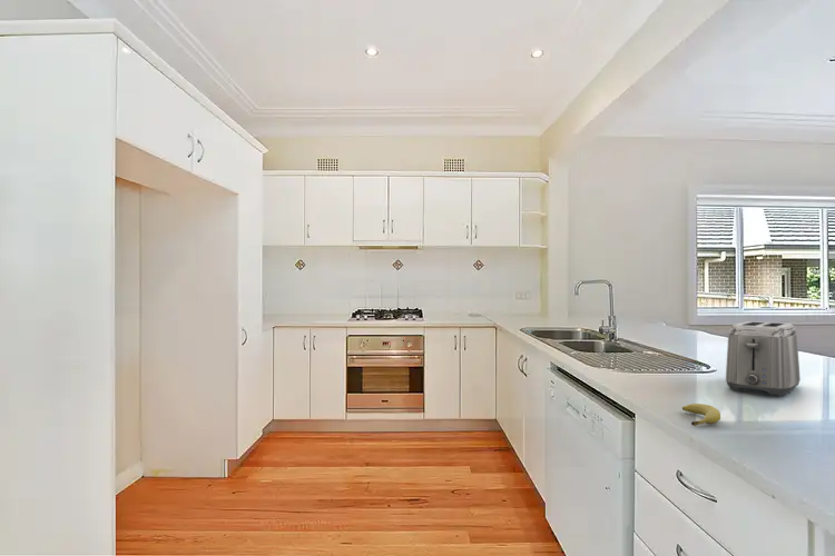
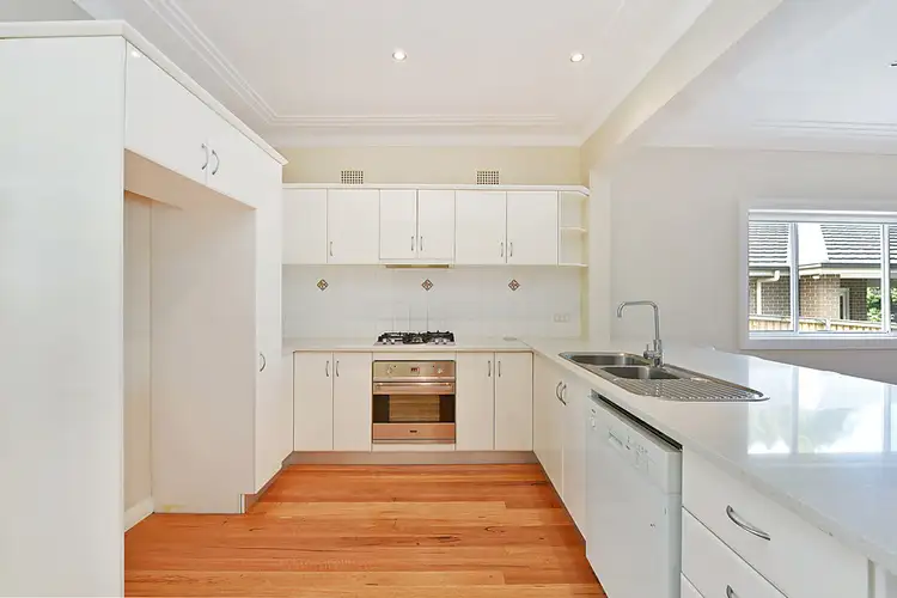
- fruit [681,403,721,427]
- toaster [725,320,802,397]
